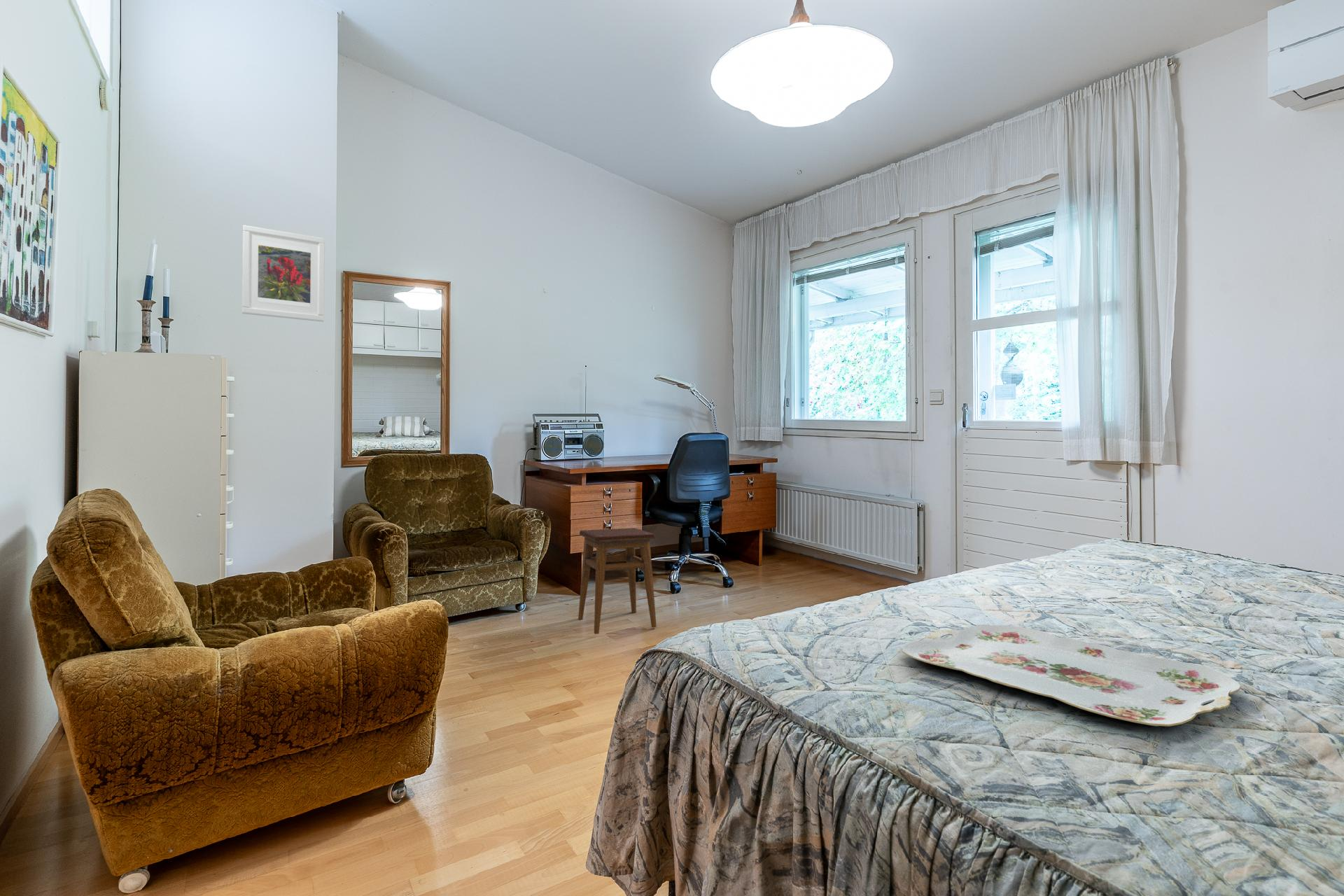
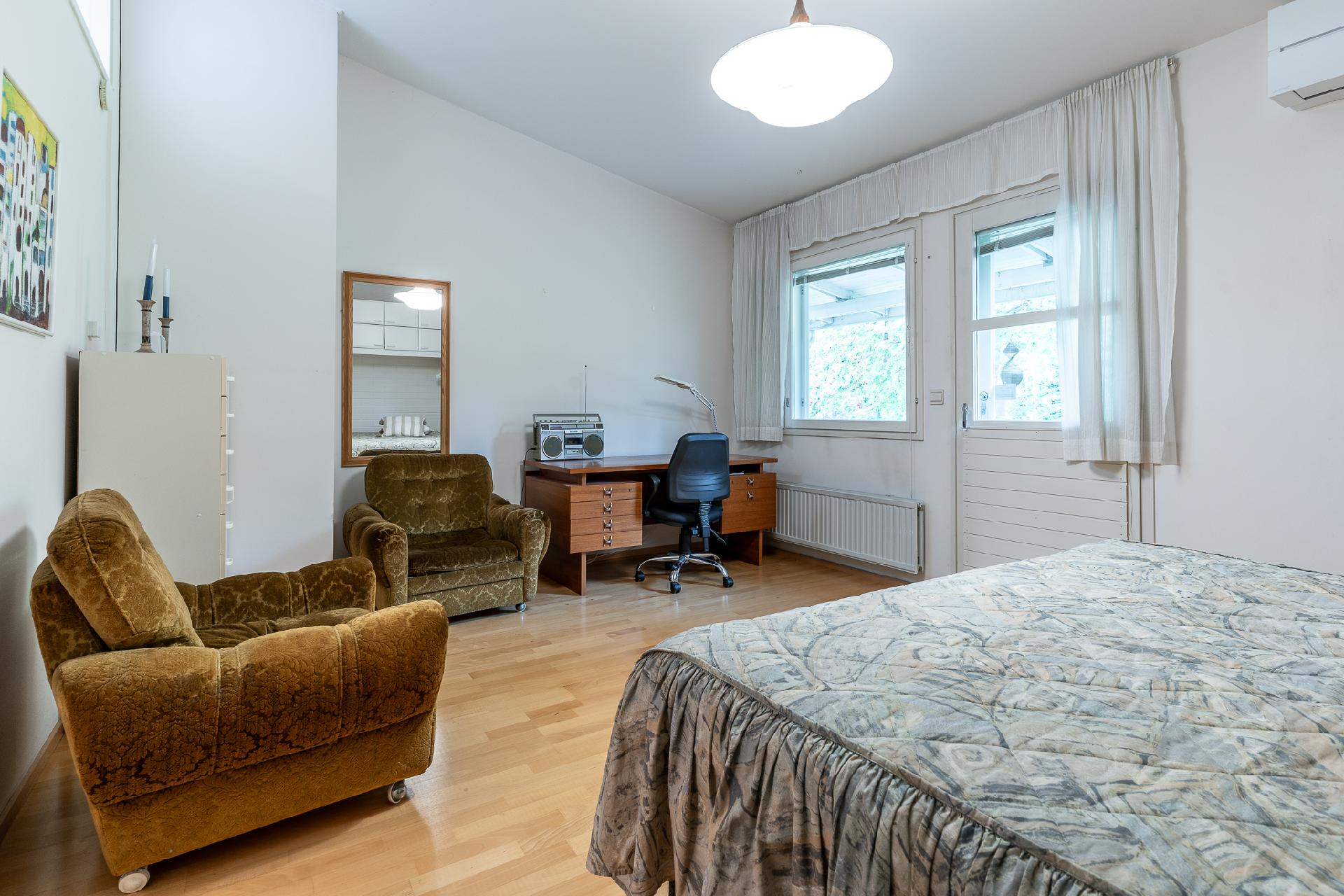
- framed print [241,225,325,323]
- serving tray [901,624,1242,727]
- stool [577,527,657,635]
